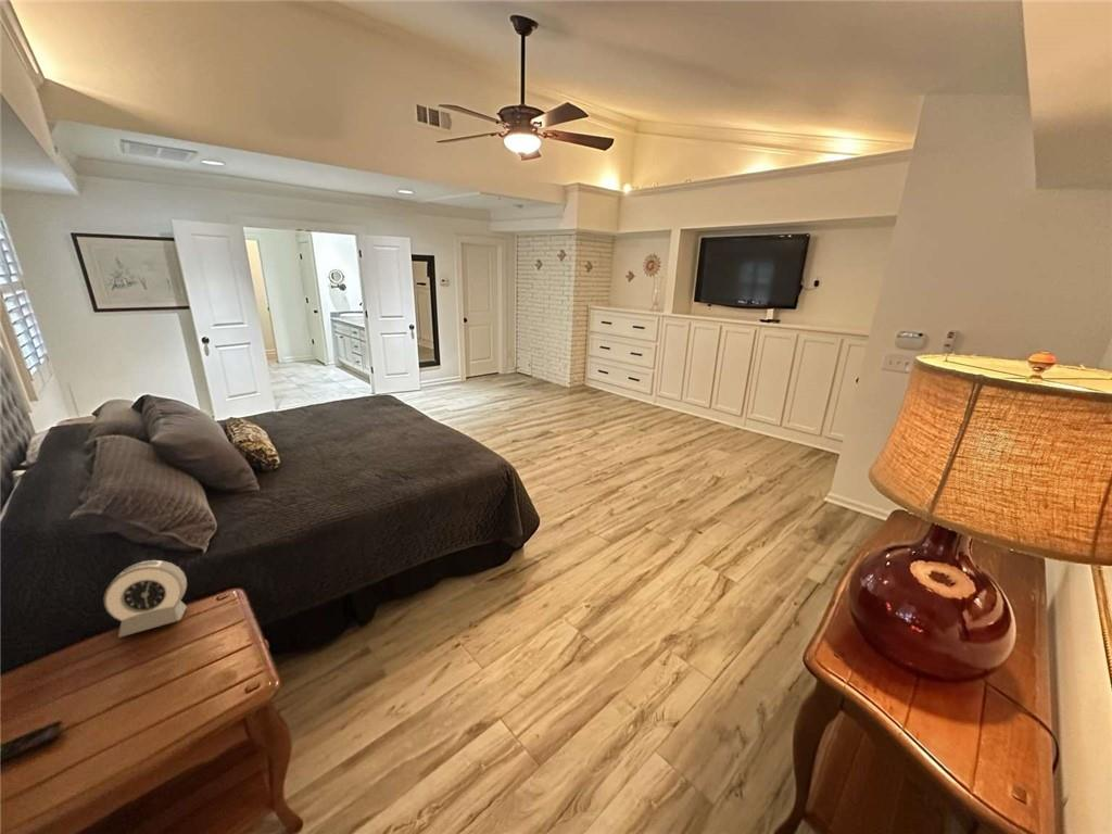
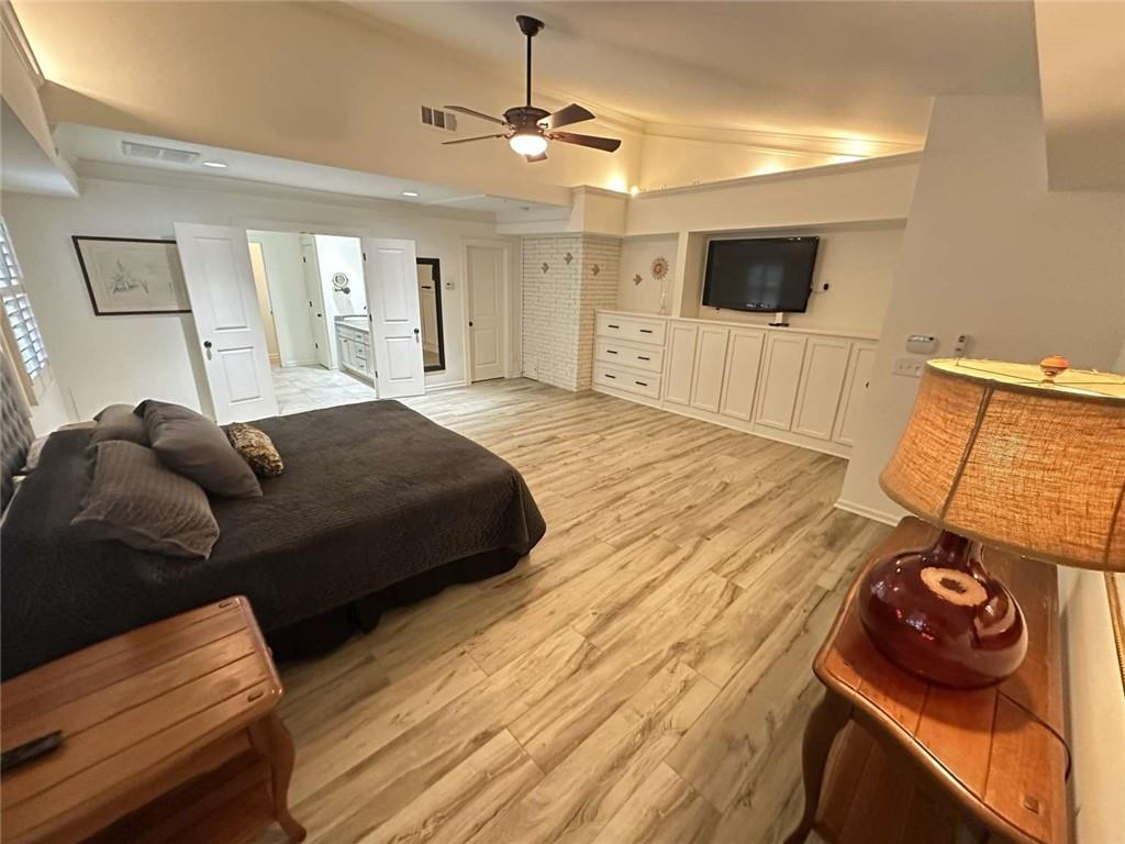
- alarm clock [103,559,188,639]
